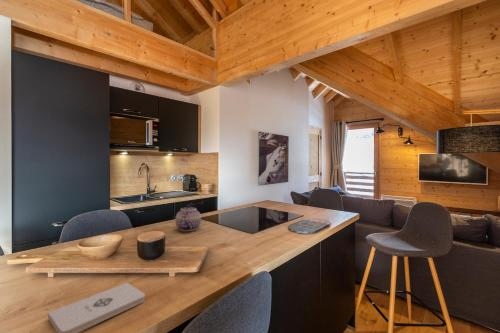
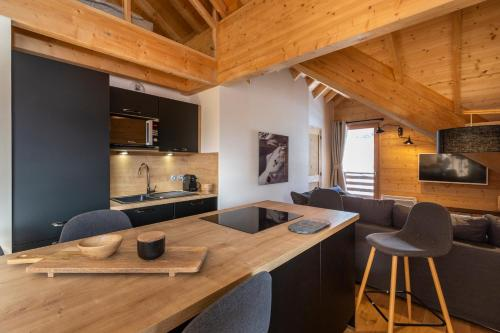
- teapot [175,203,202,232]
- notepad [47,282,146,333]
